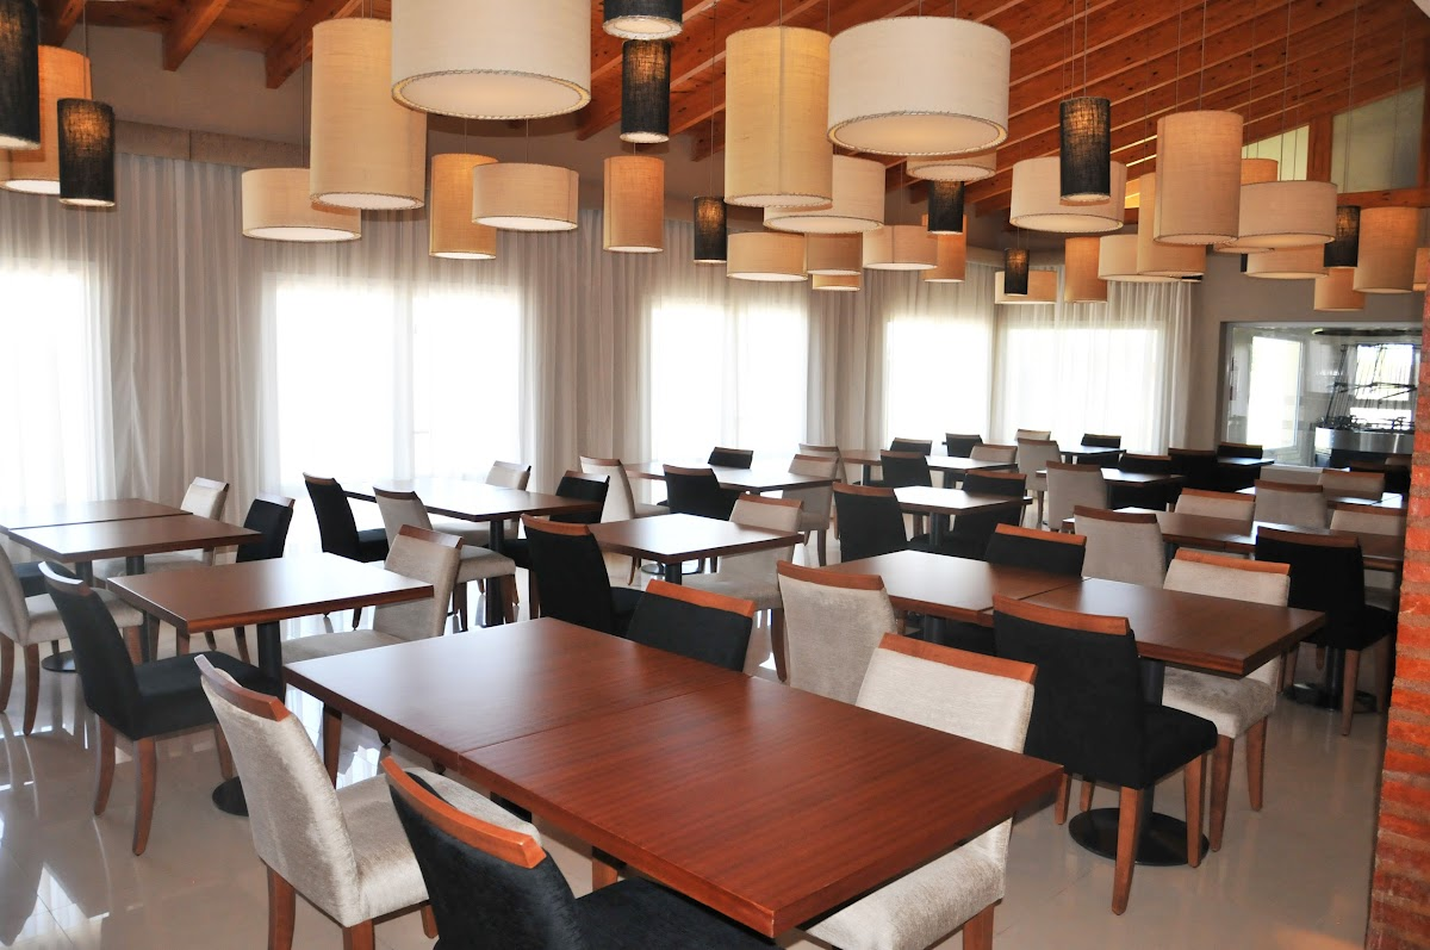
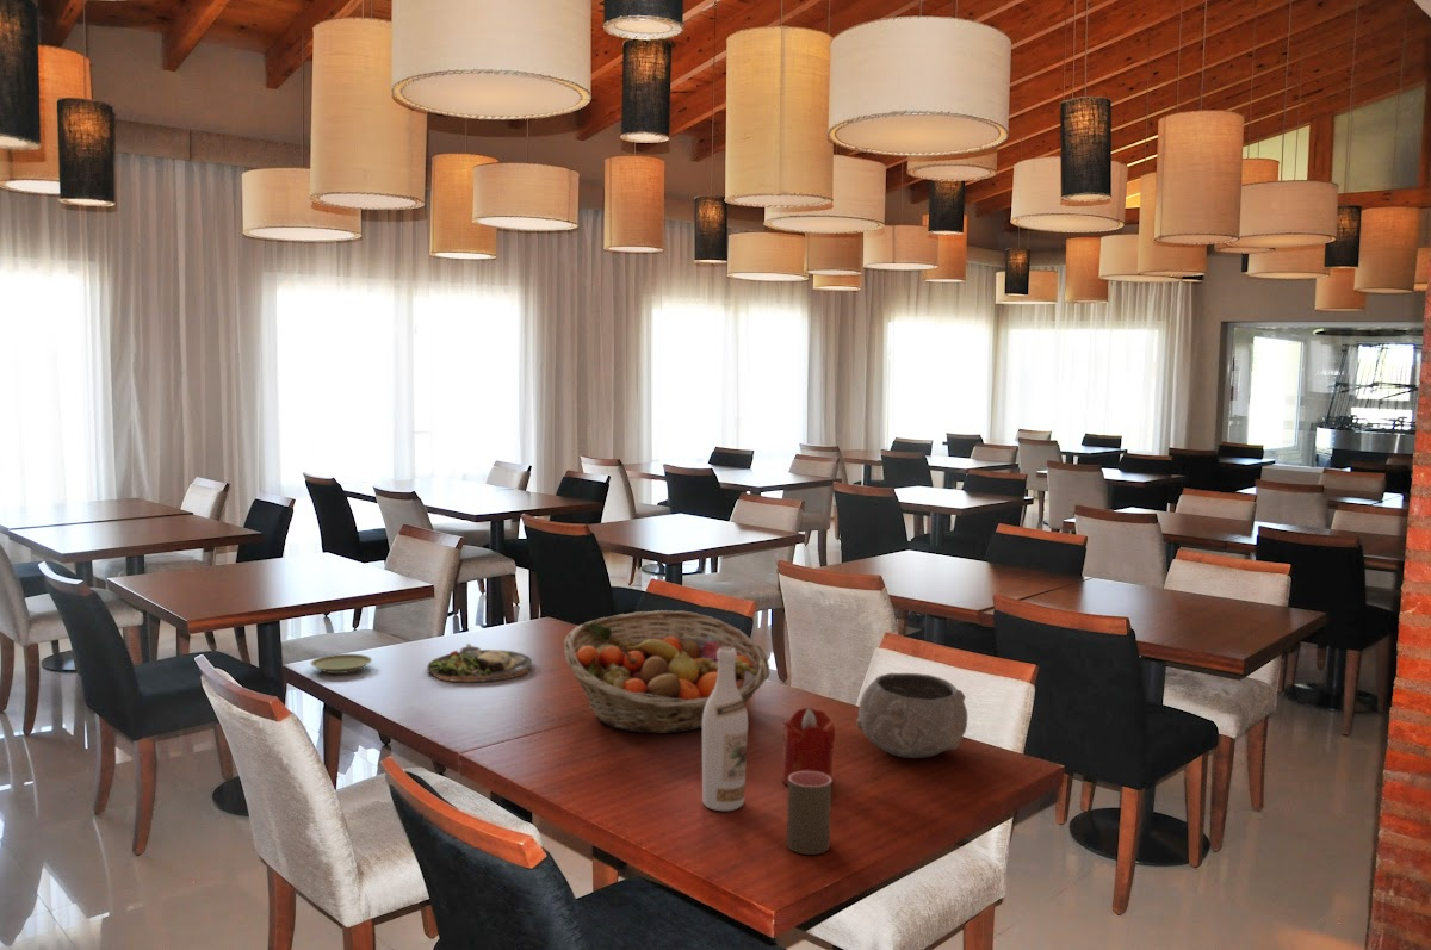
+ candle [781,707,836,787]
+ plate [309,653,373,675]
+ wine bottle [701,647,749,812]
+ dinner plate [426,642,533,683]
+ cup [786,771,832,856]
+ fruit basket [563,609,770,734]
+ bowl [855,672,968,759]
